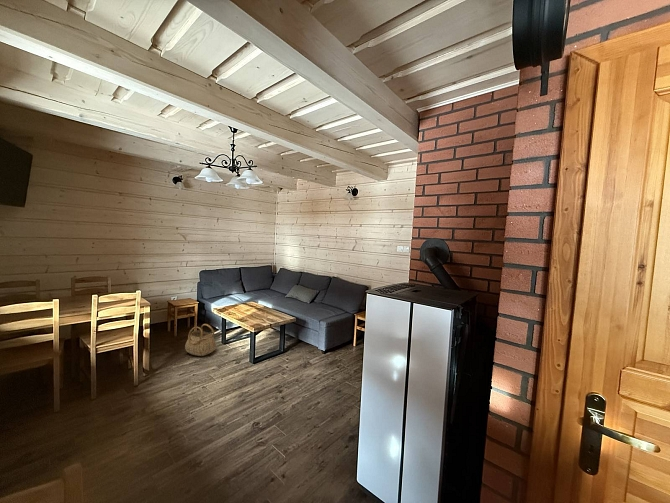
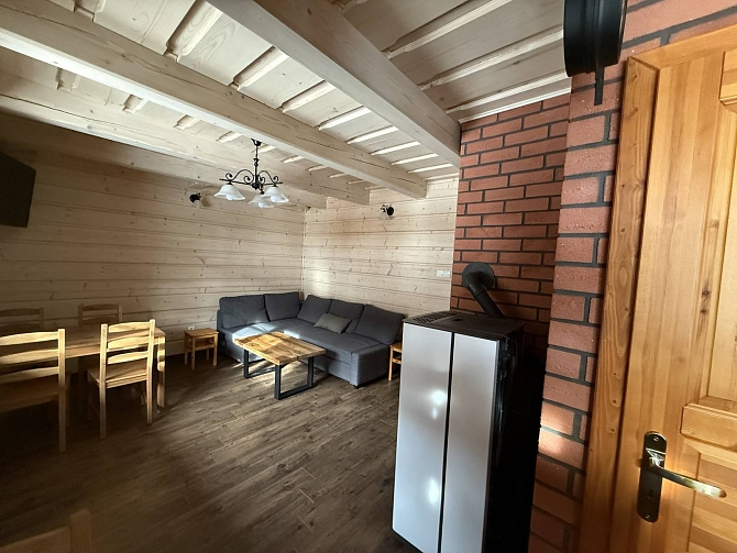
- basket [184,323,217,357]
